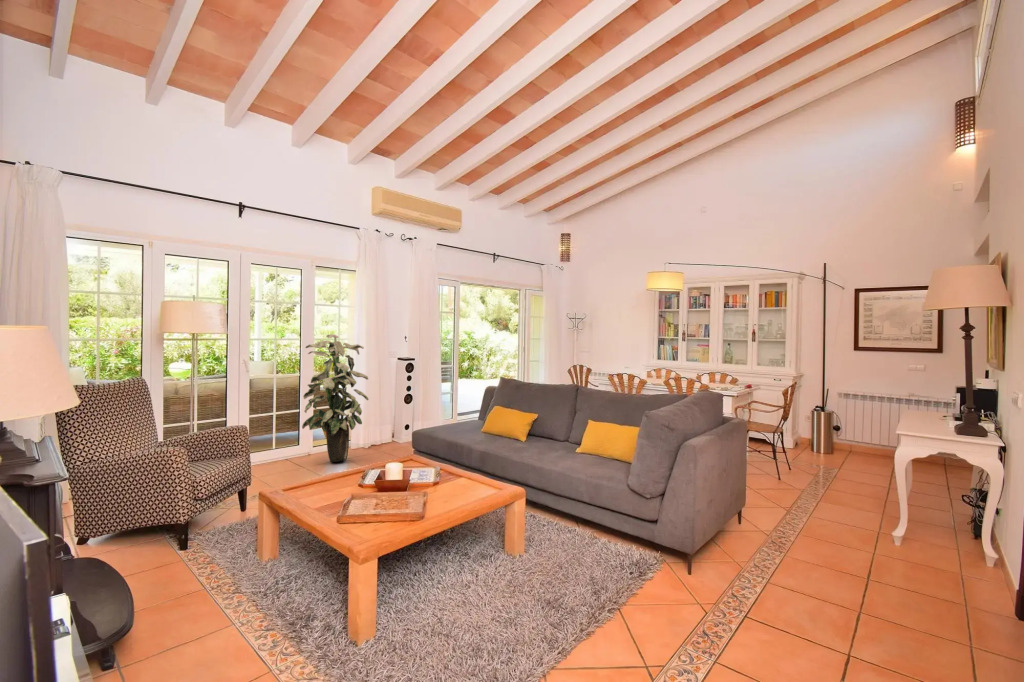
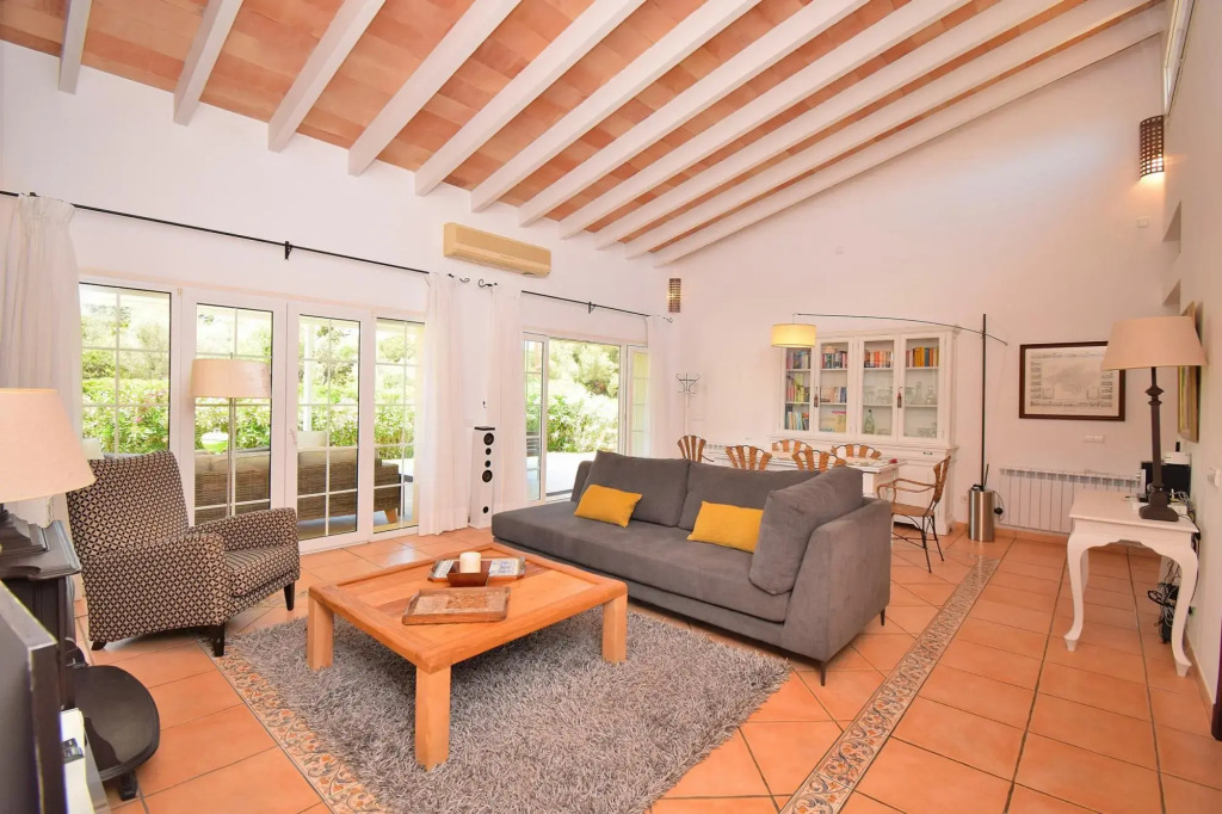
- indoor plant [301,334,369,463]
